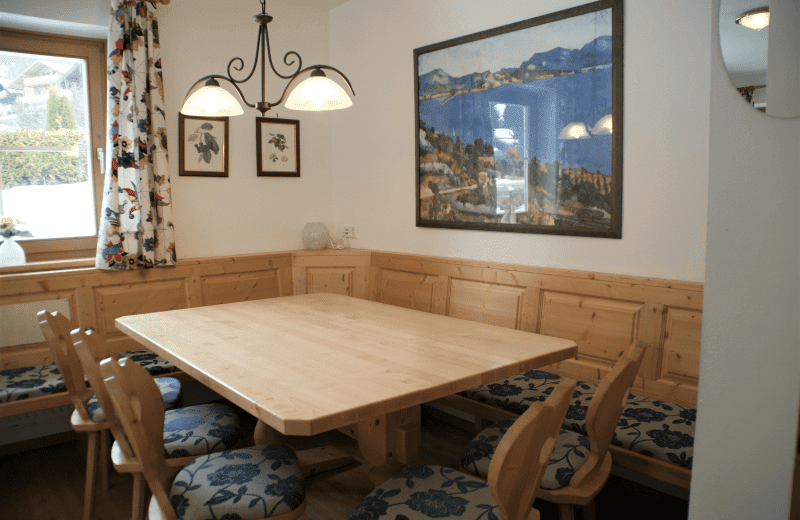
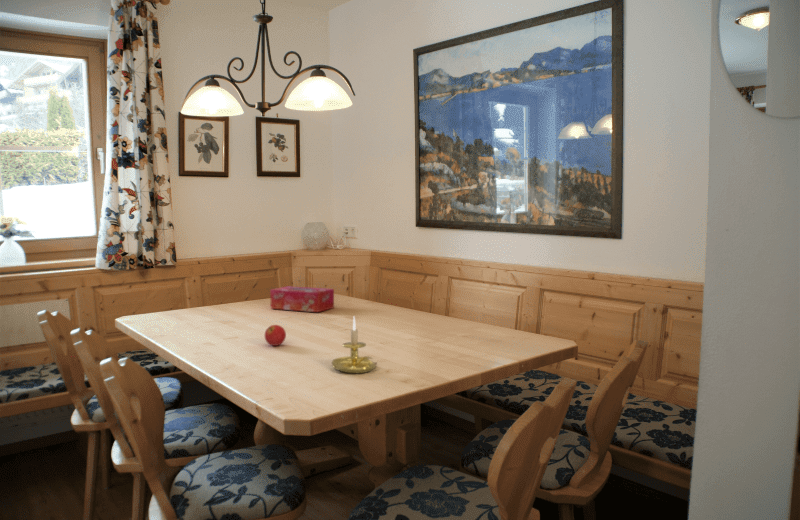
+ fruit [264,324,287,347]
+ tissue box [269,286,335,313]
+ candle holder [331,315,378,374]
